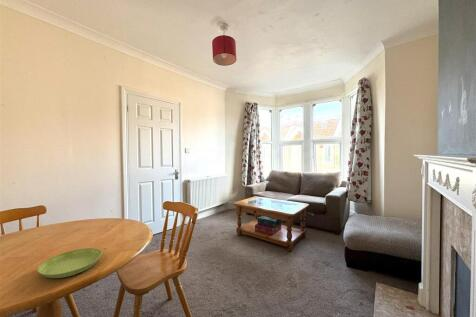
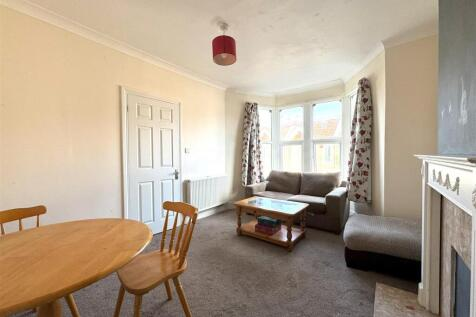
- saucer [37,247,103,279]
